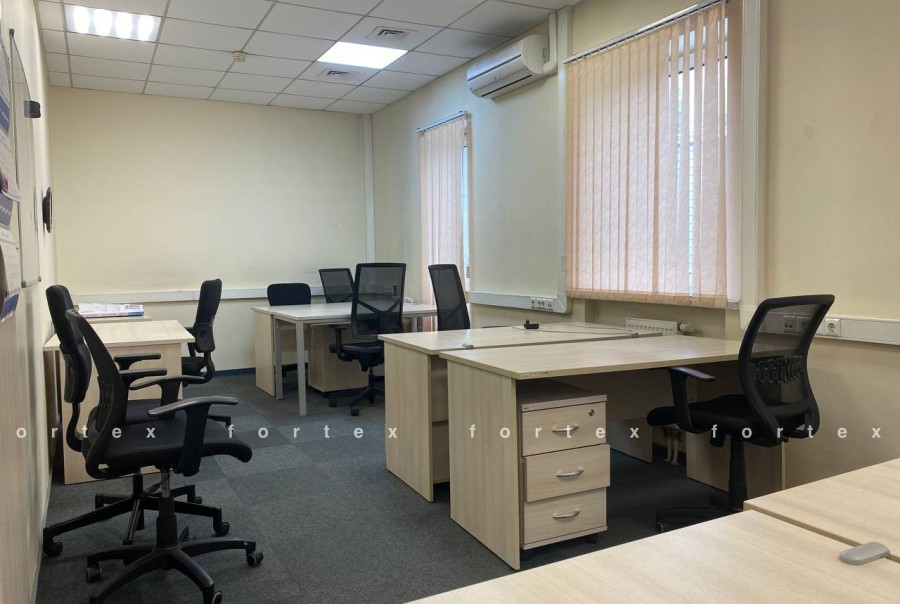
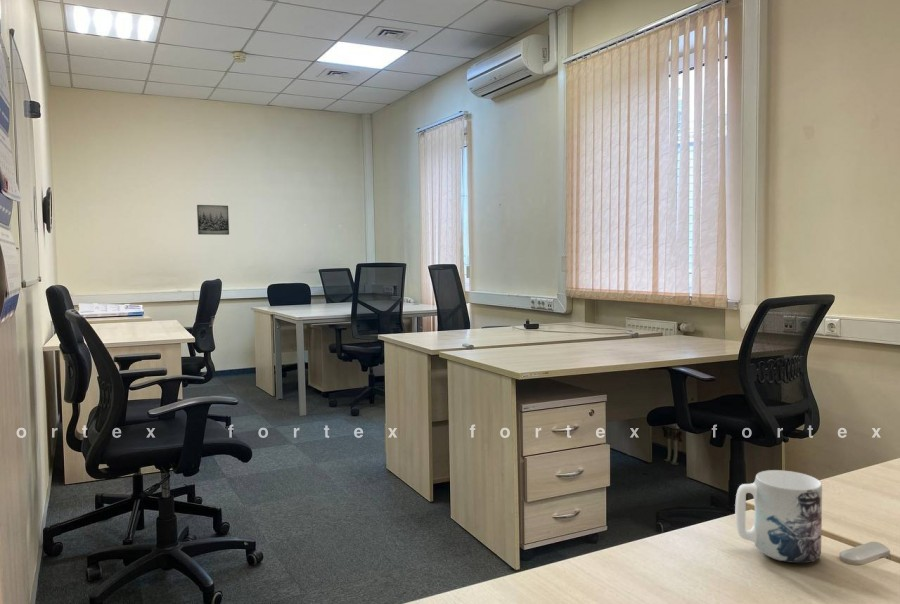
+ wall art [196,204,230,236]
+ mug [734,469,823,564]
